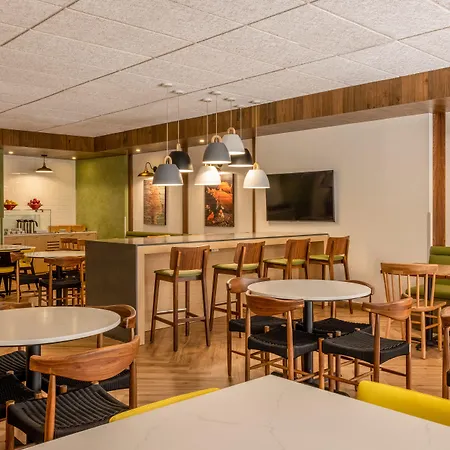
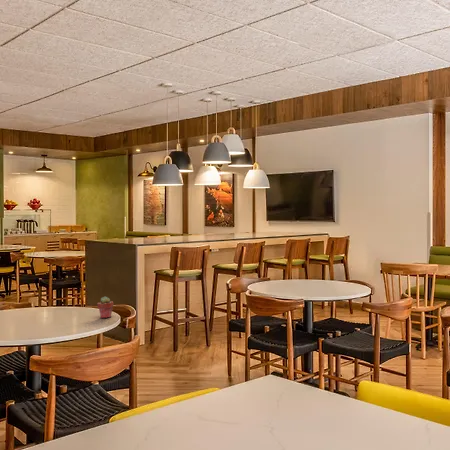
+ potted succulent [96,296,114,319]
